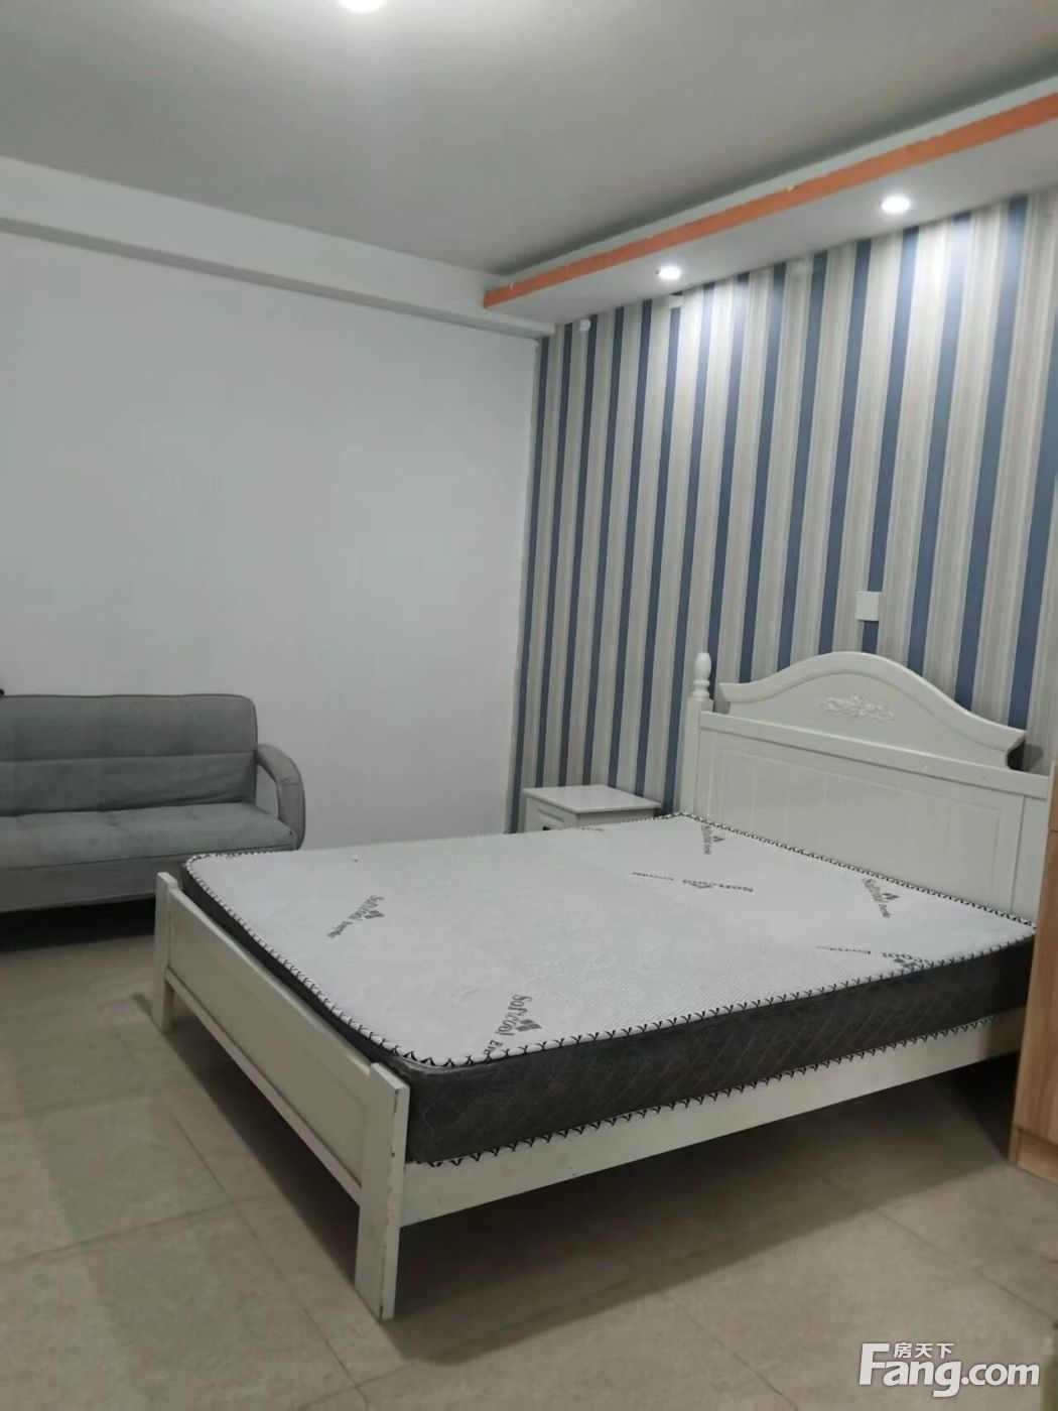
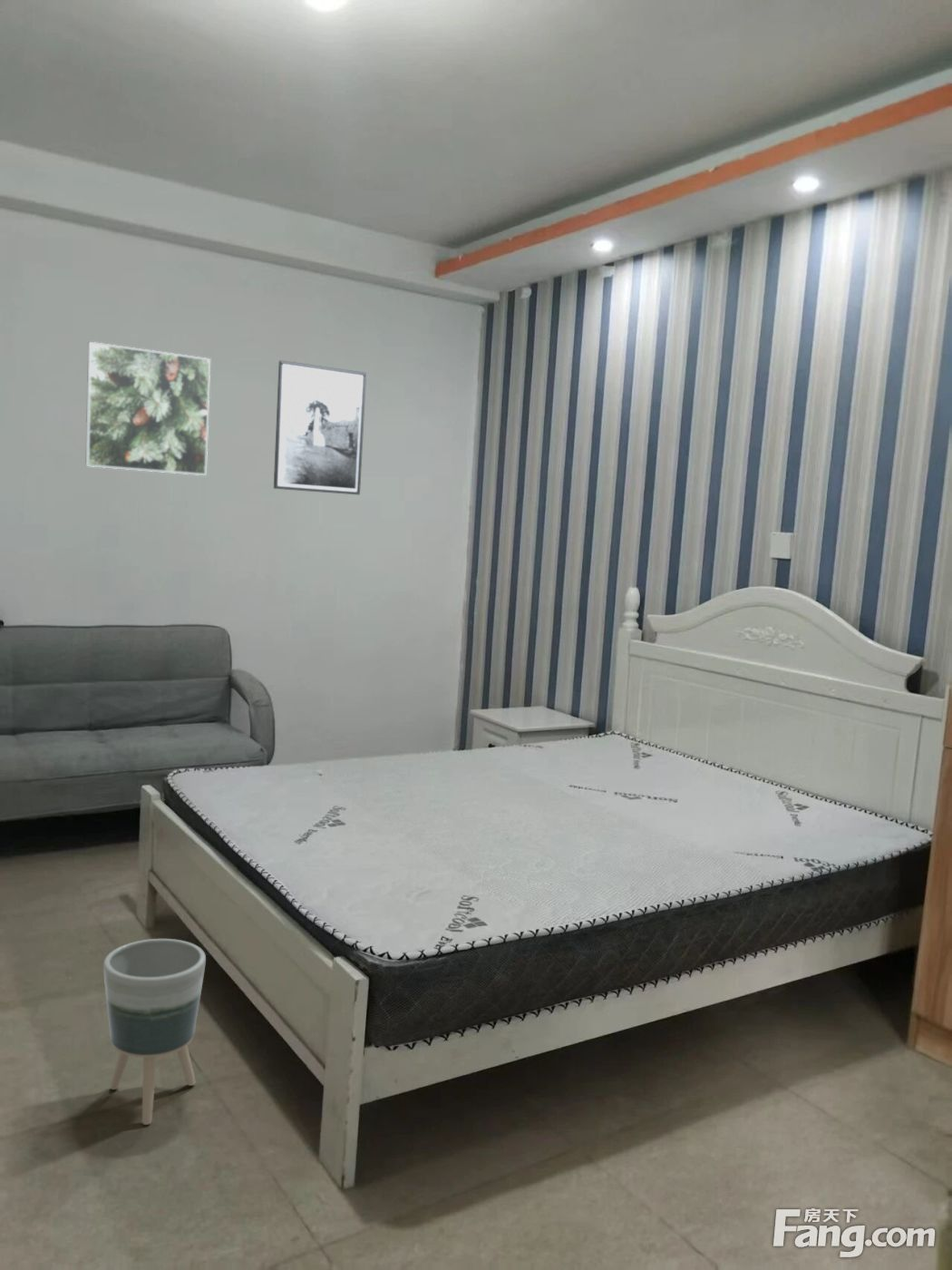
+ planter [102,938,207,1126]
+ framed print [273,359,367,495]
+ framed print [84,341,211,476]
